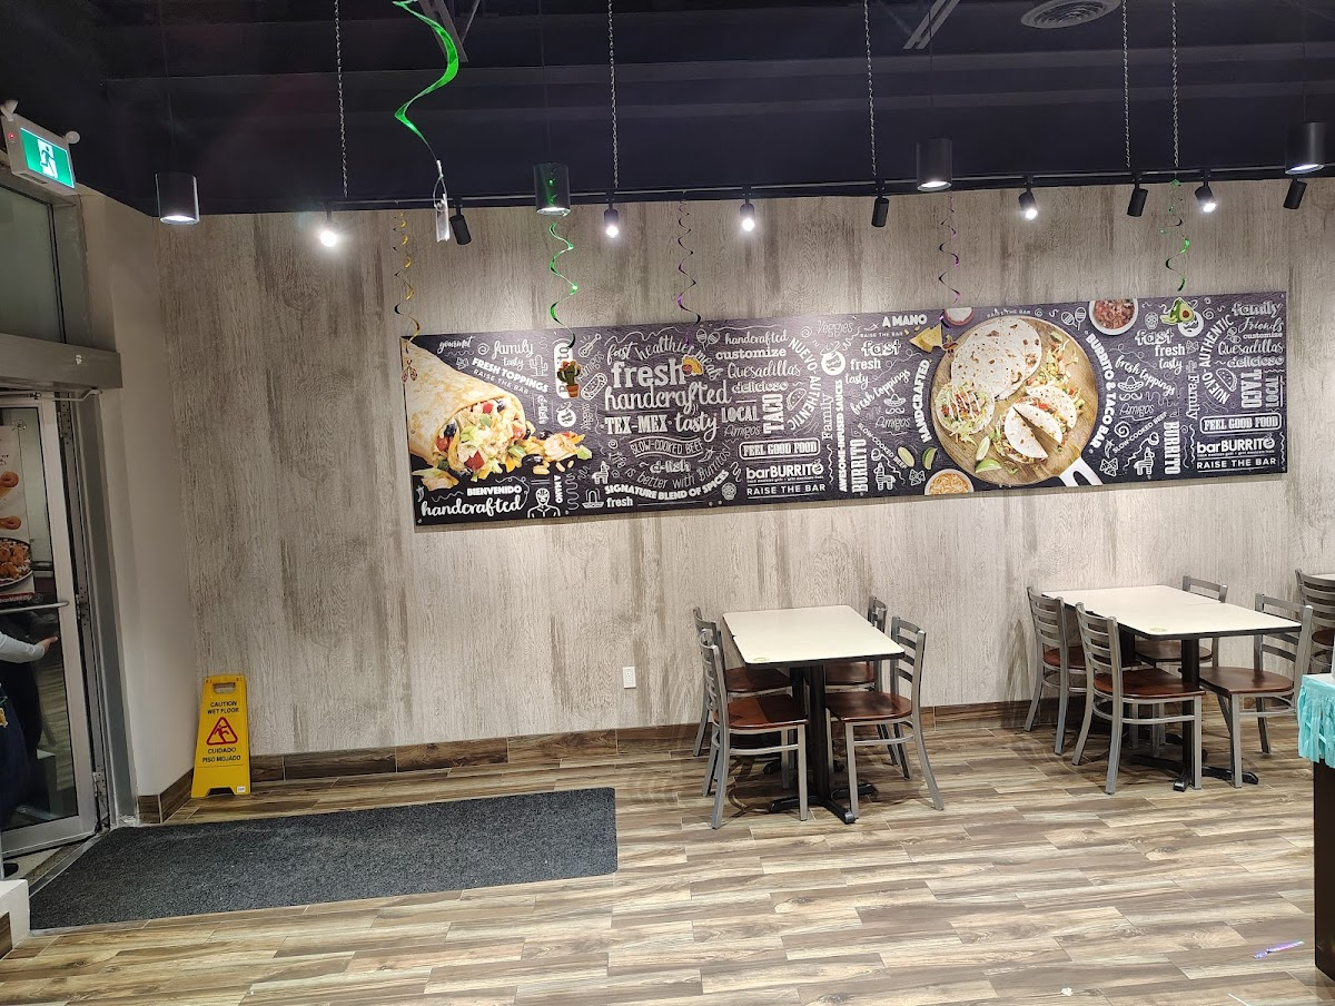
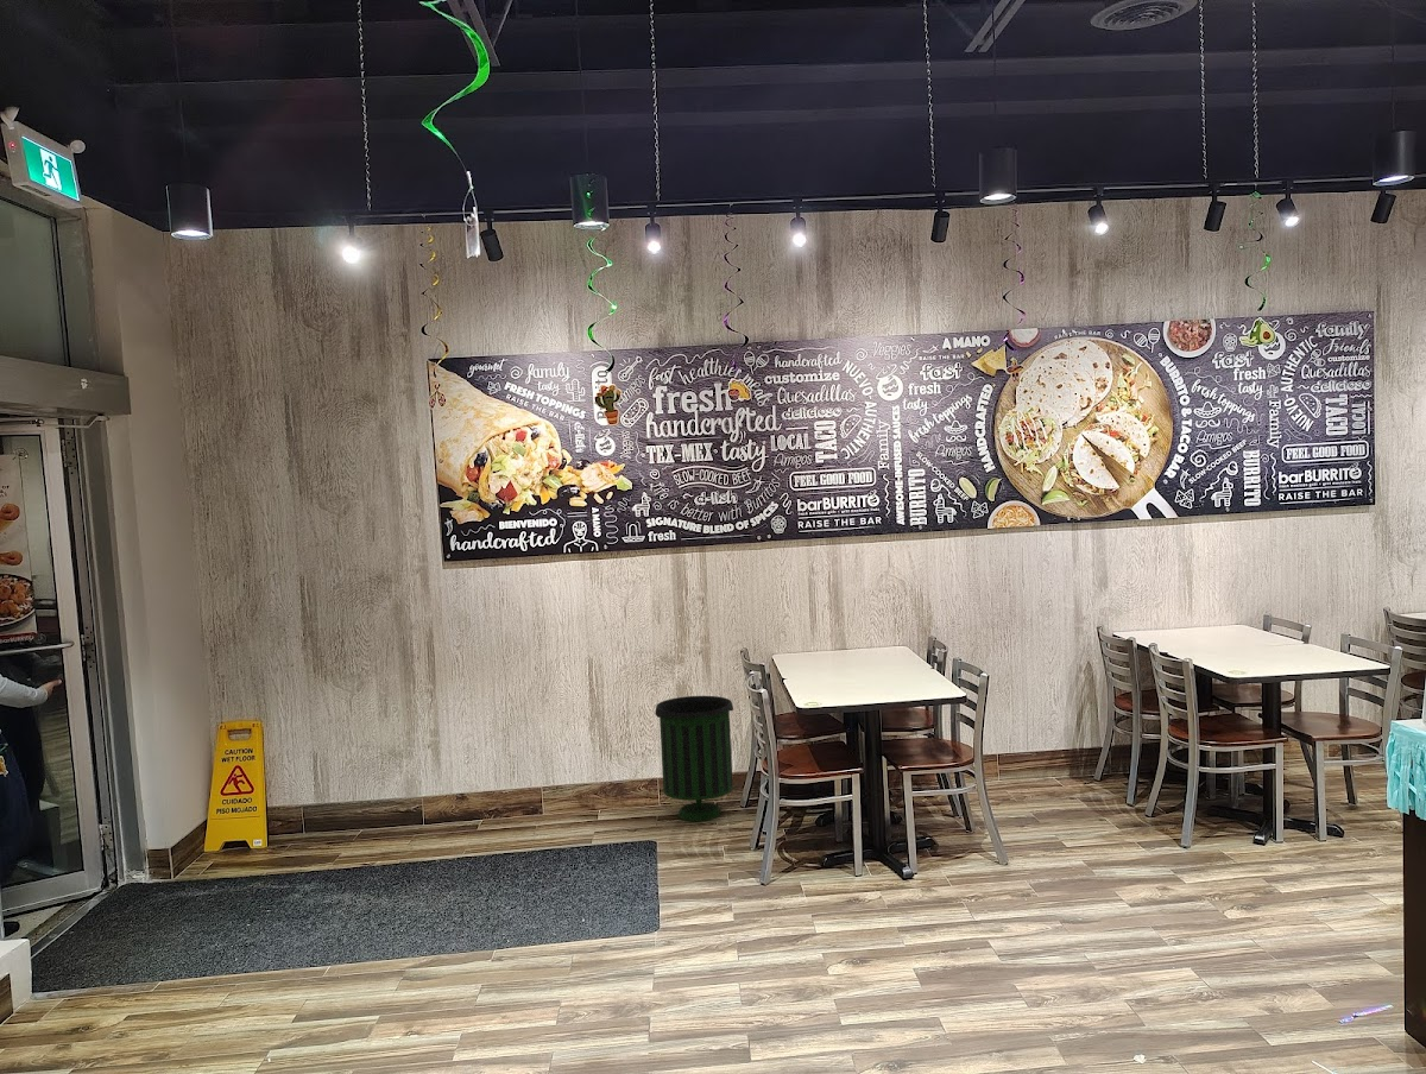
+ trash can [654,695,734,822]
